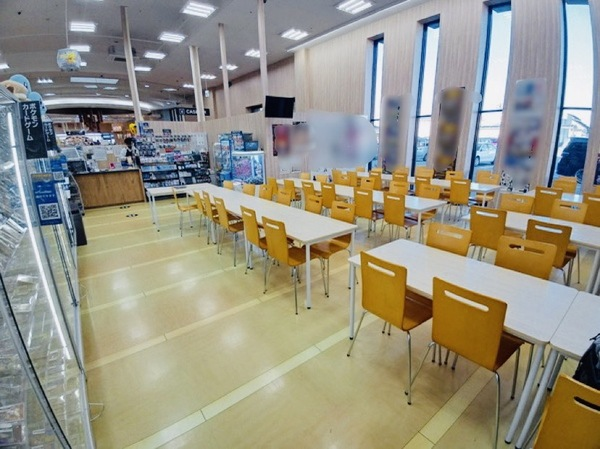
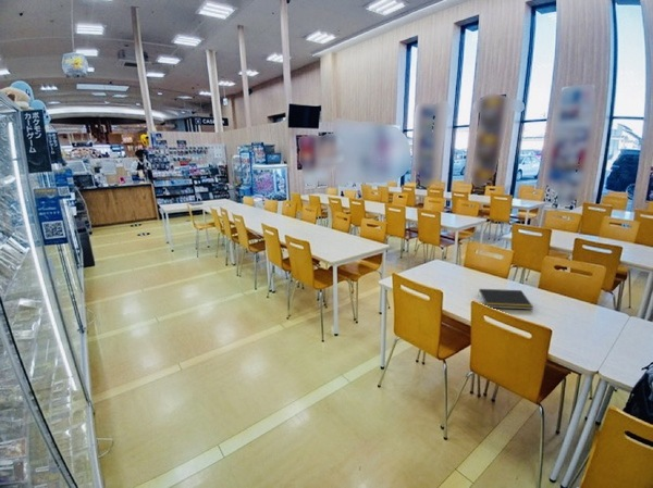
+ notepad [477,288,534,311]
